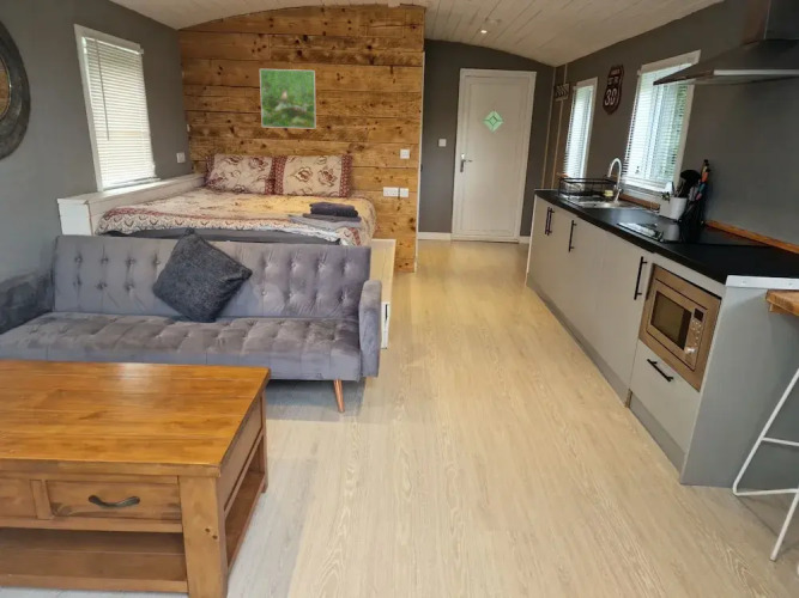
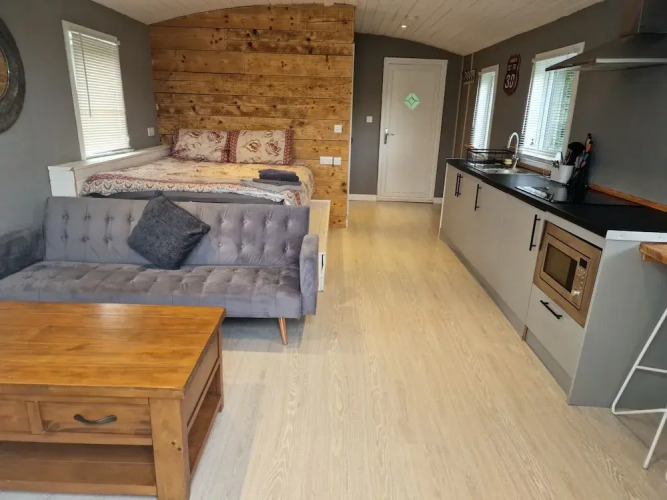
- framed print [259,68,317,130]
